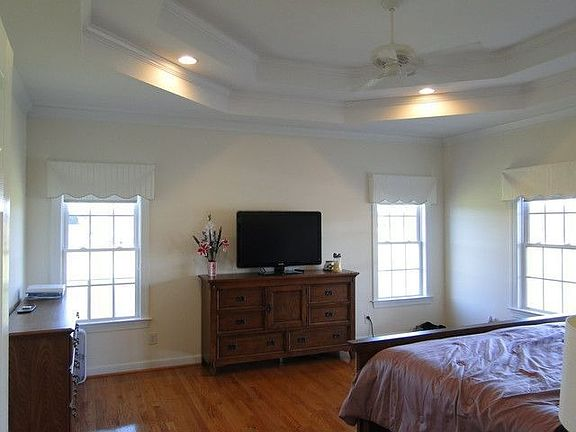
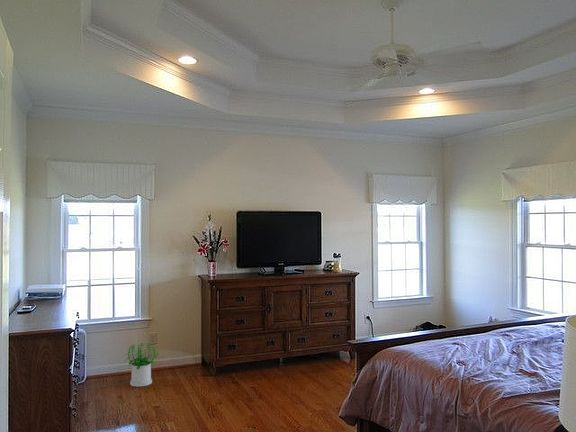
+ potted plant [124,342,160,388]
